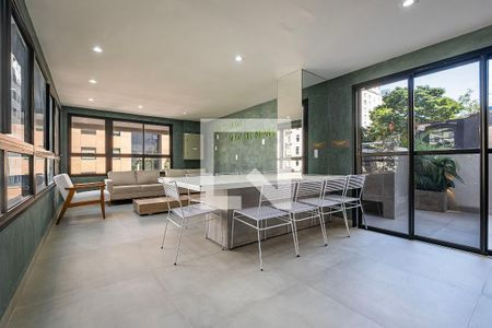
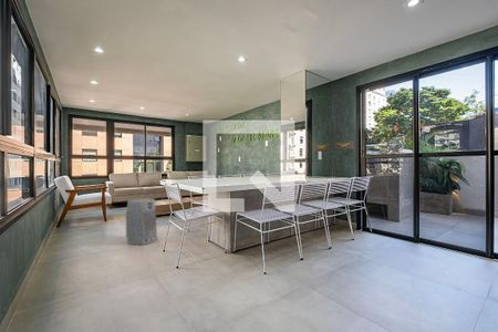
+ air purifier [125,197,158,246]
